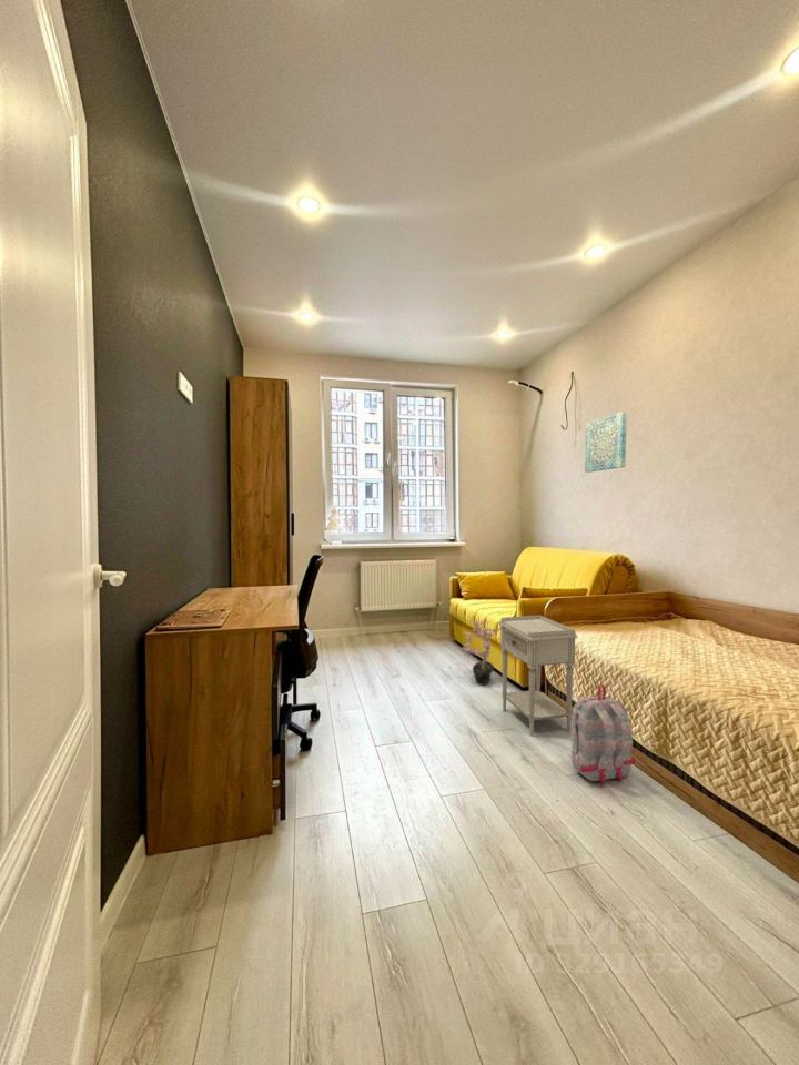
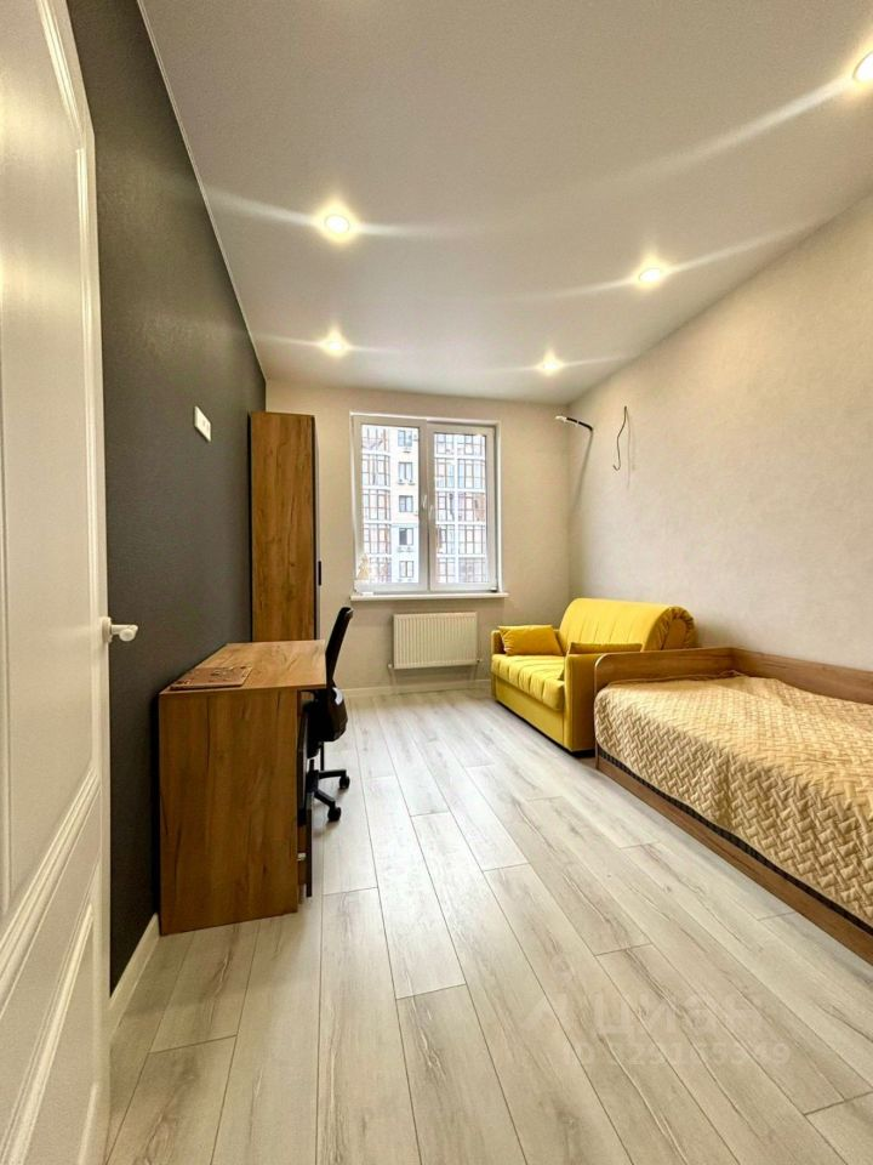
- backpack [570,683,637,784]
- nightstand [497,615,578,738]
- potted plant [459,618,502,687]
- wall art [584,410,628,474]
